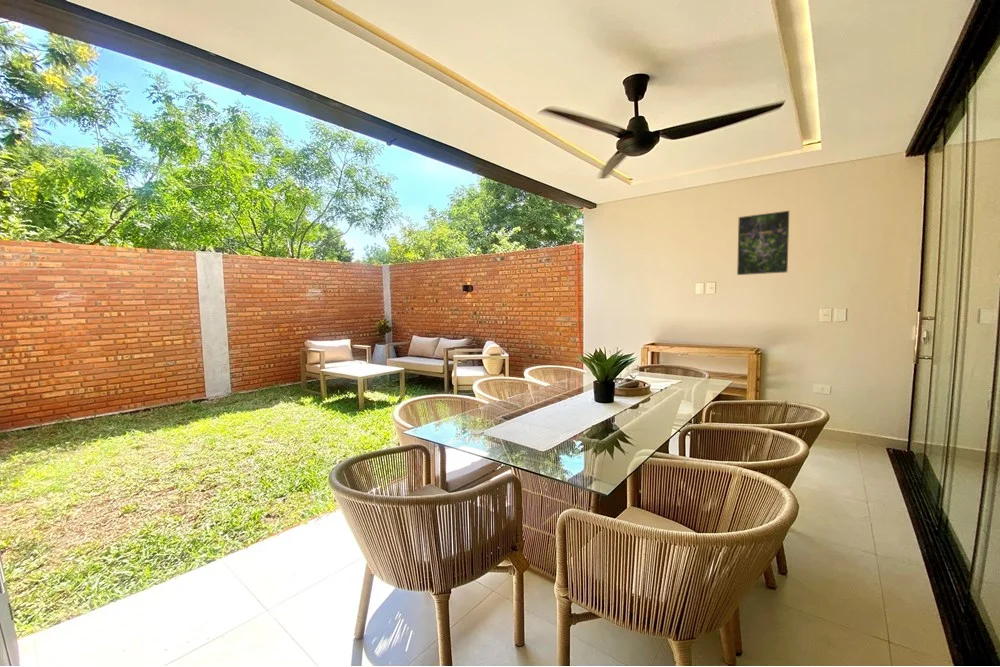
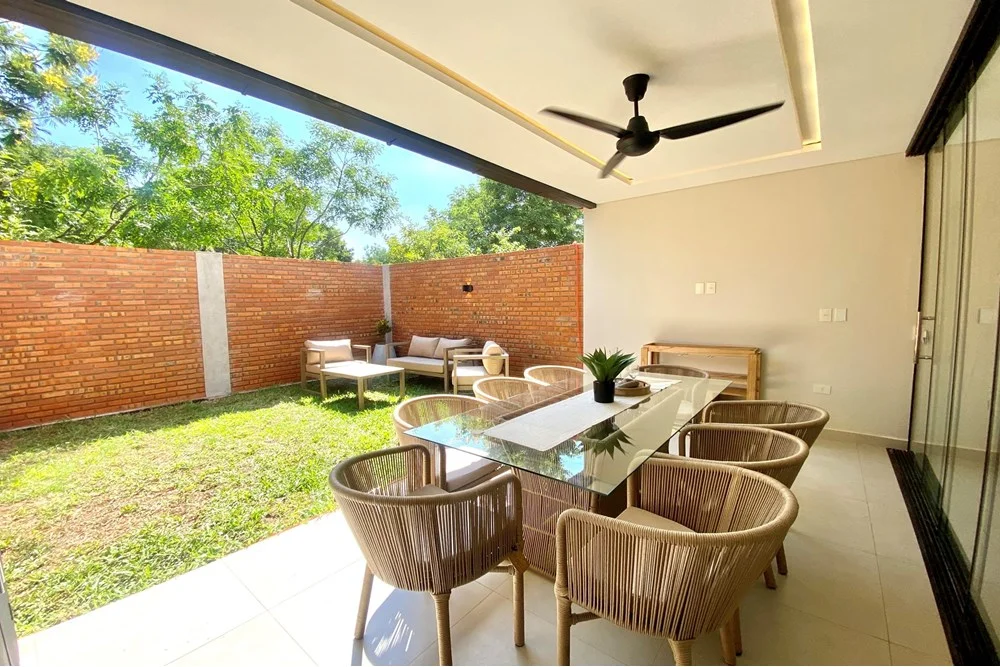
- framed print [736,210,790,276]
